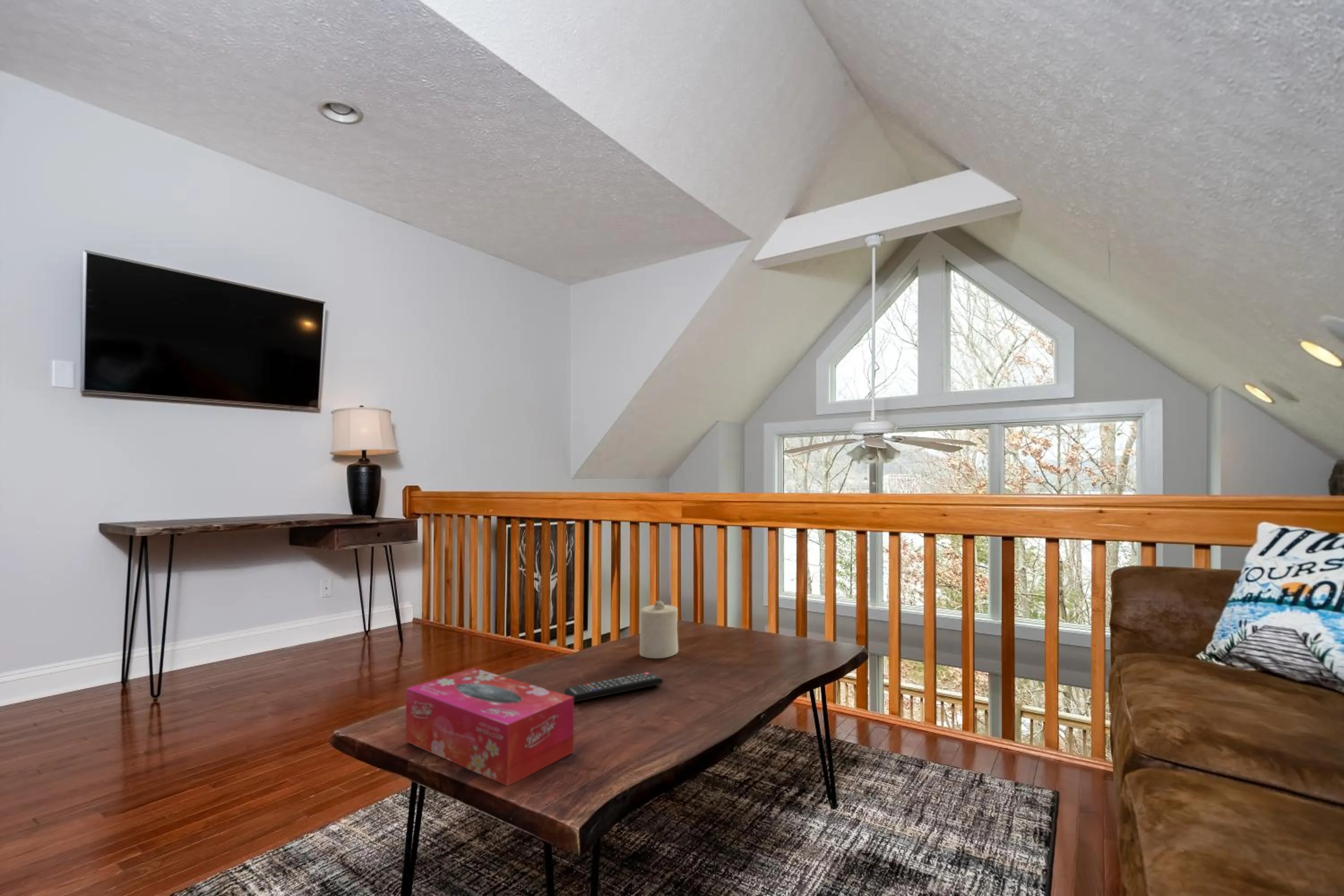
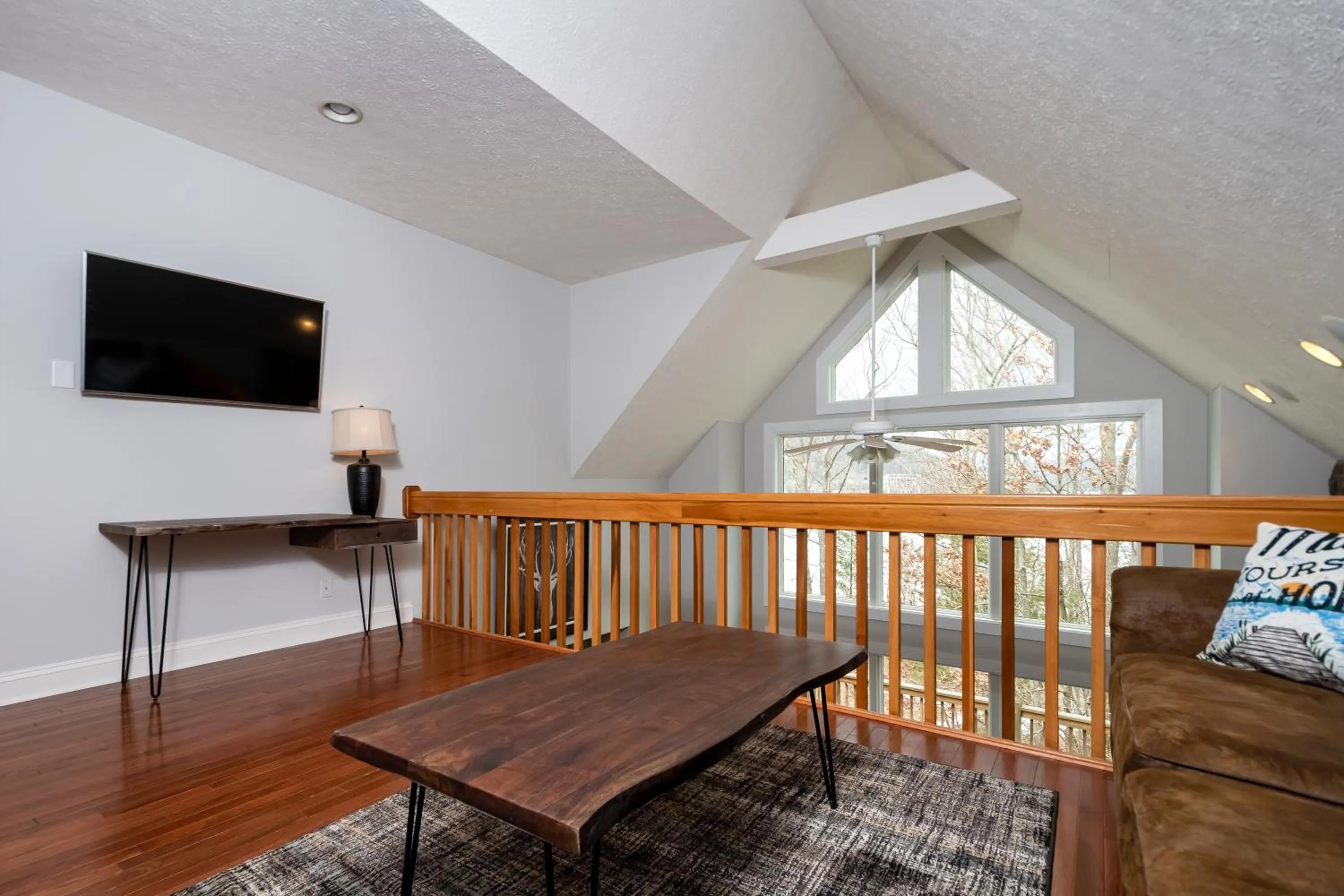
- candle [639,600,679,659]
- remote control [564,672,663,702]
- tissue box [405,668,574,786]
